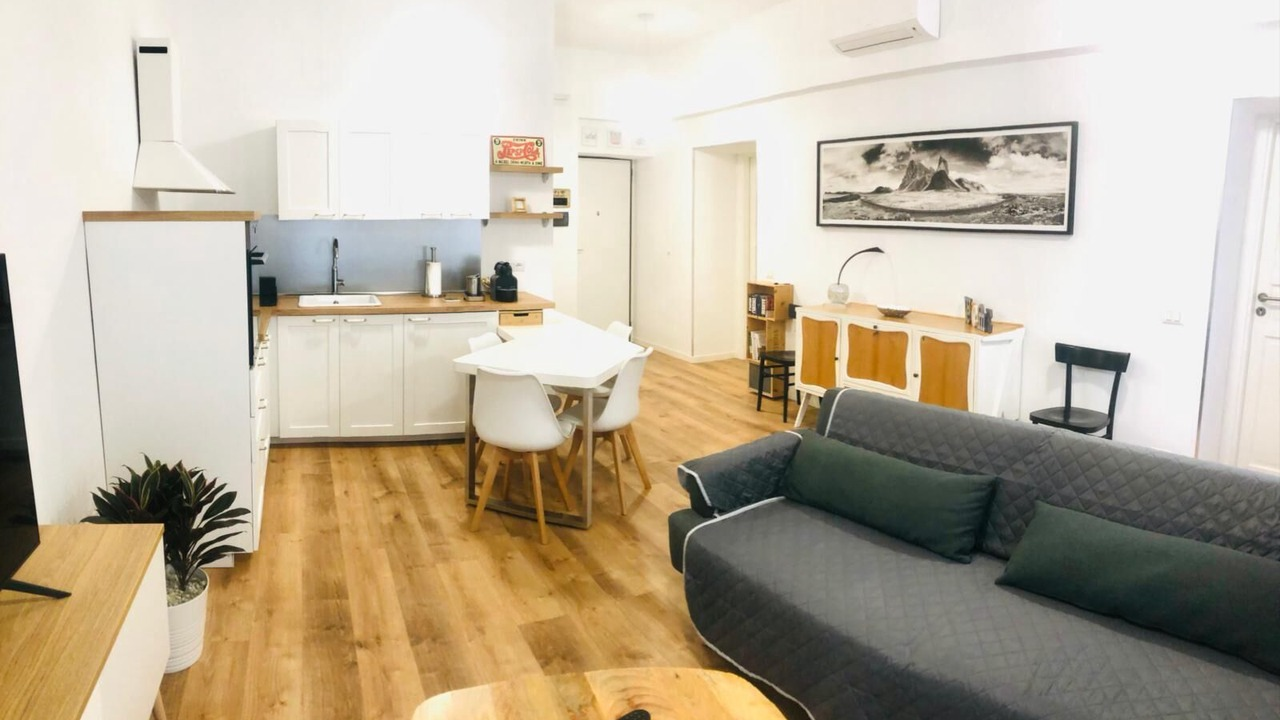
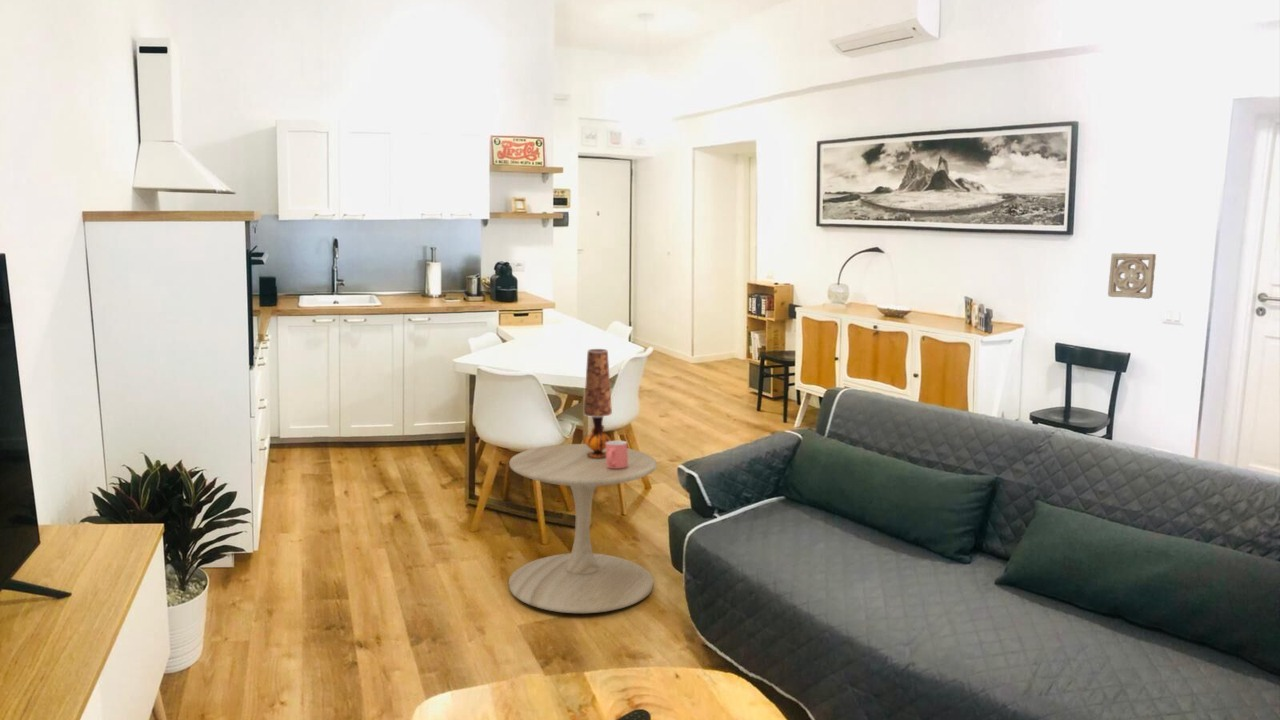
+ side table [508,443,658,614]
+ table lamp [583,348,613,458]
+ mug [606,440,628,468]
+ wall ornament [1107,252,1157,300]
